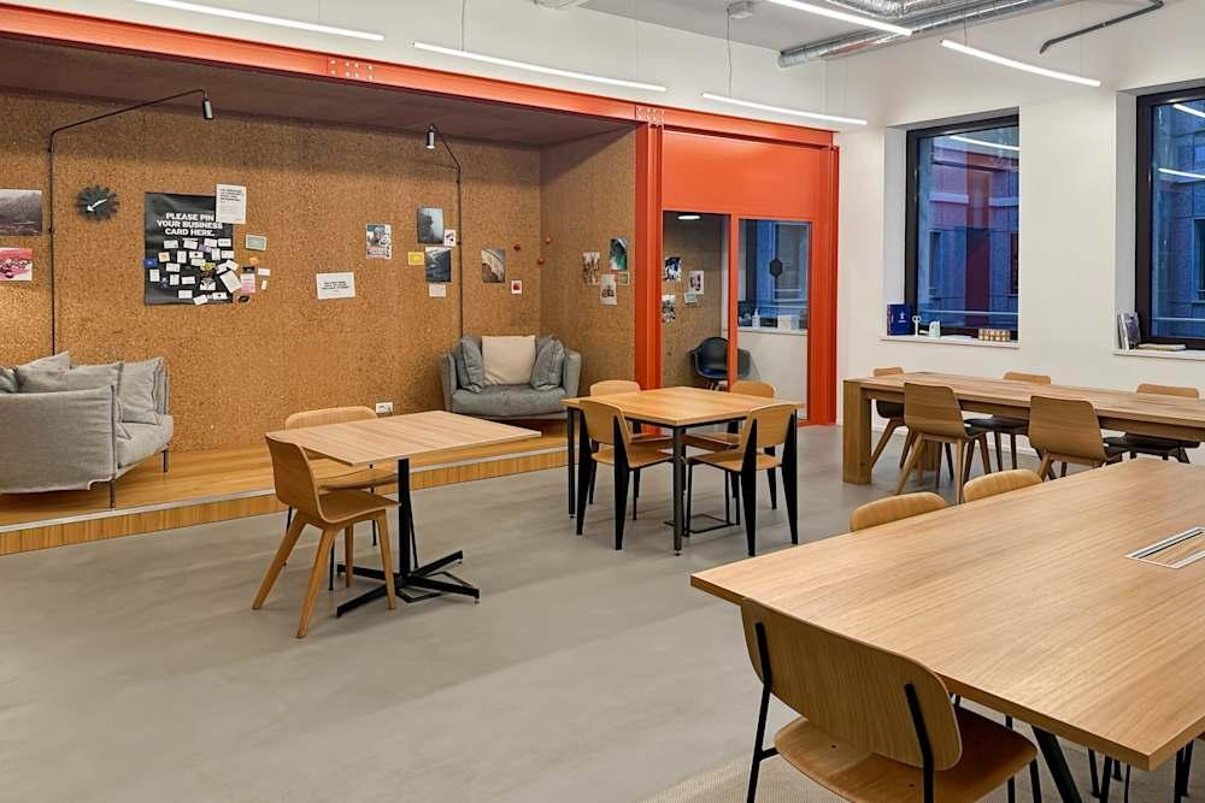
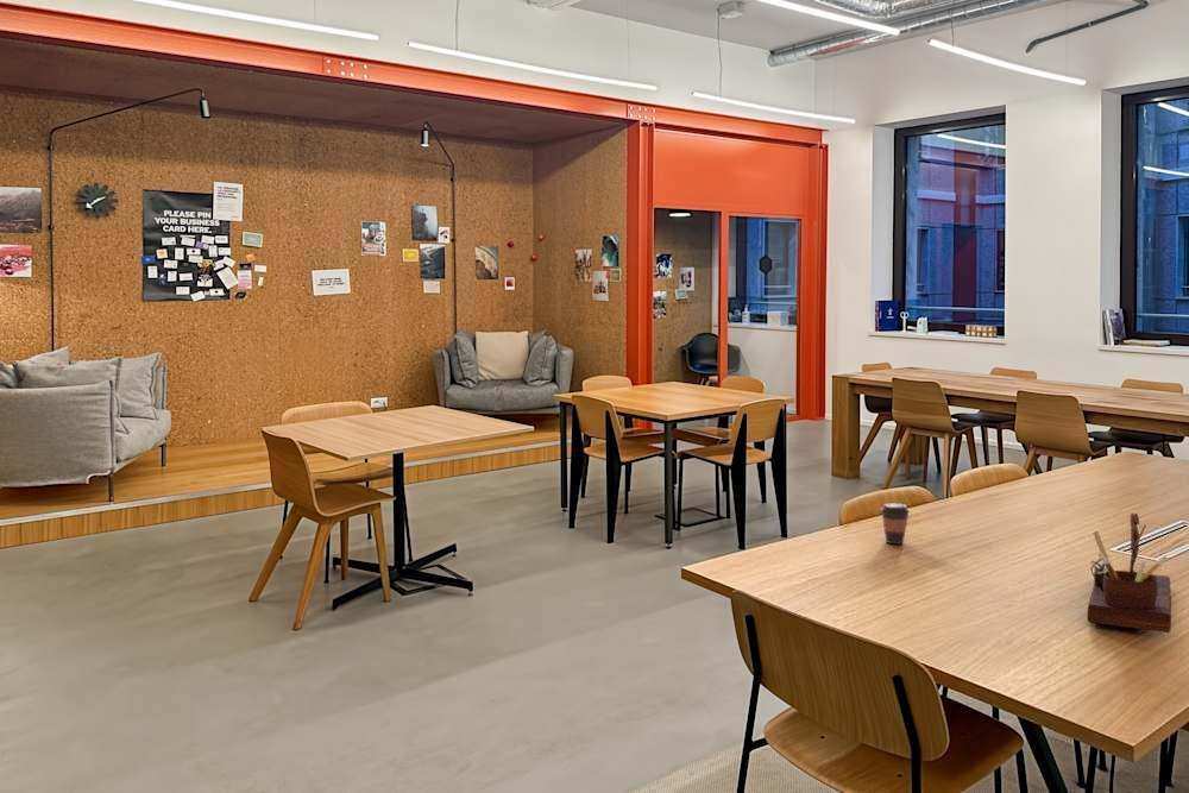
+ coffee cup [879,503,912,546]
+ desk organizer [1087,511,1172,634]
